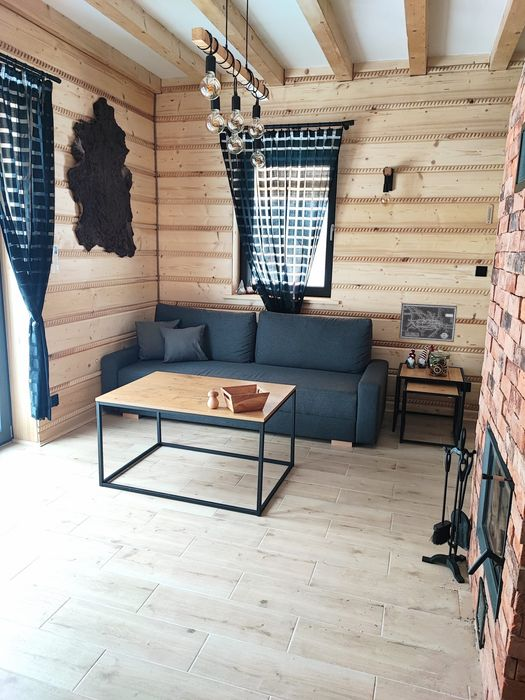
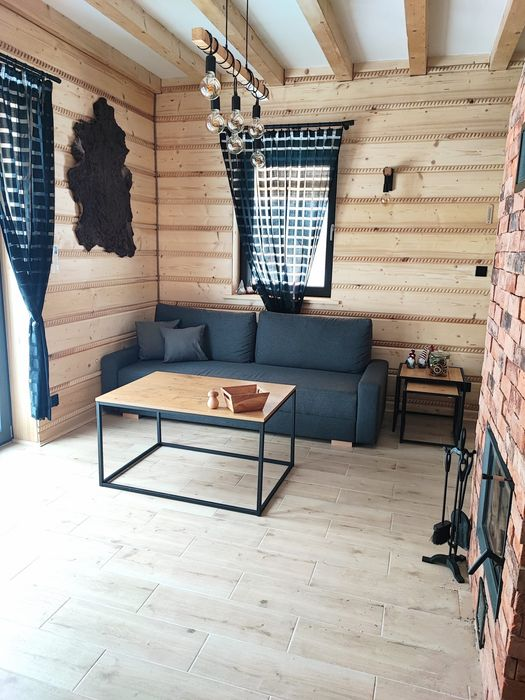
- wall art [398,302,458,343]
